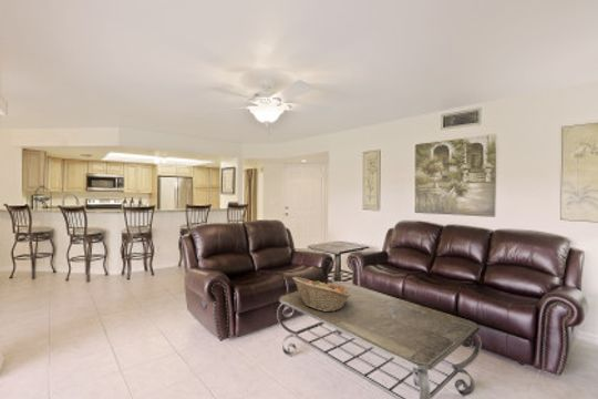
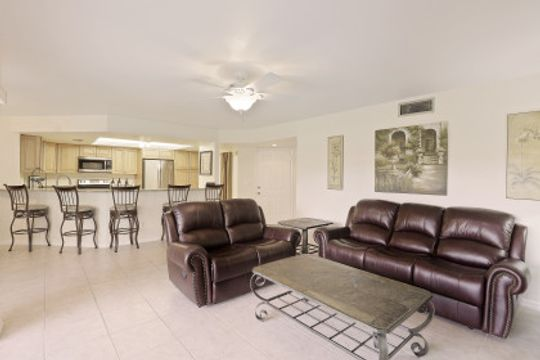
- fruit basket [291,276,352,313]
